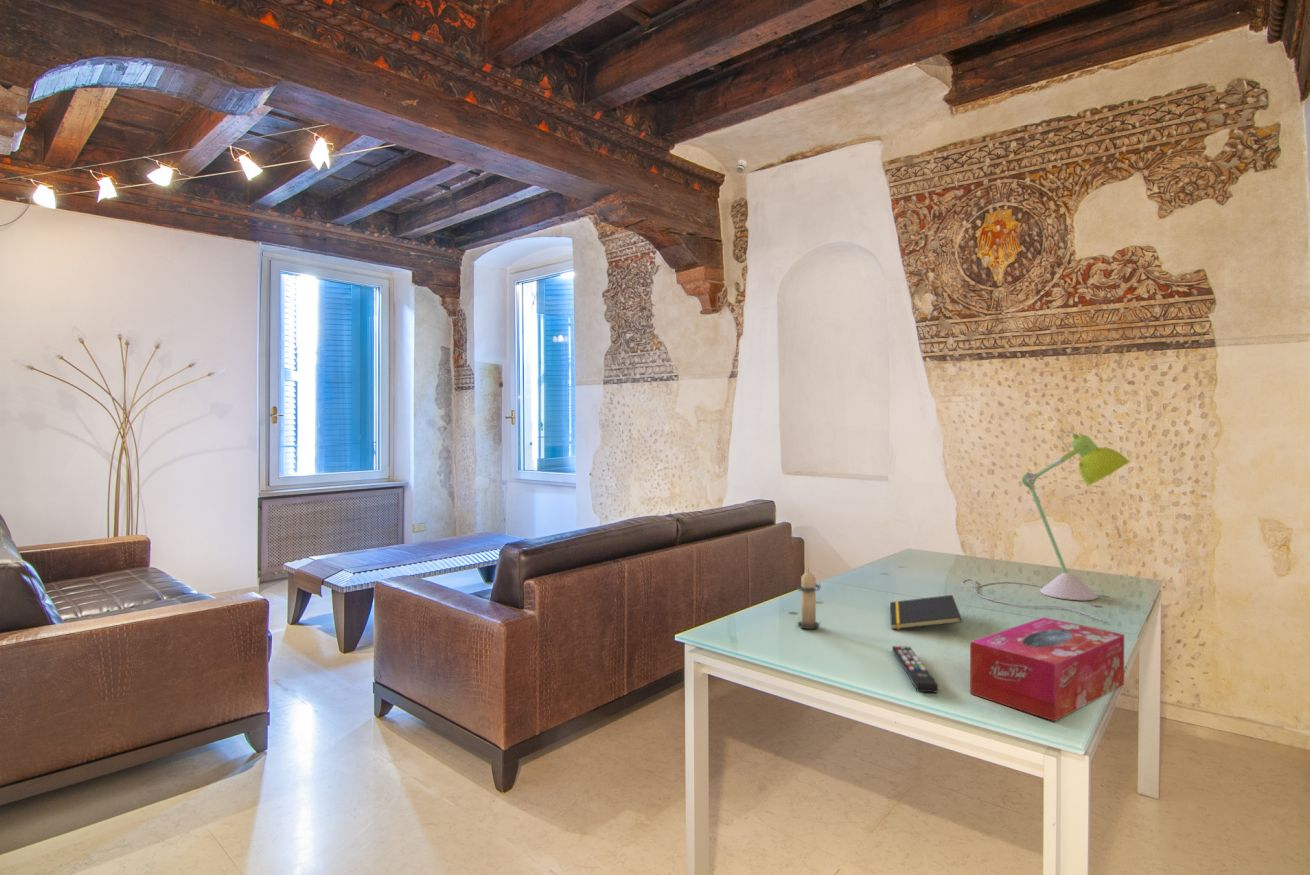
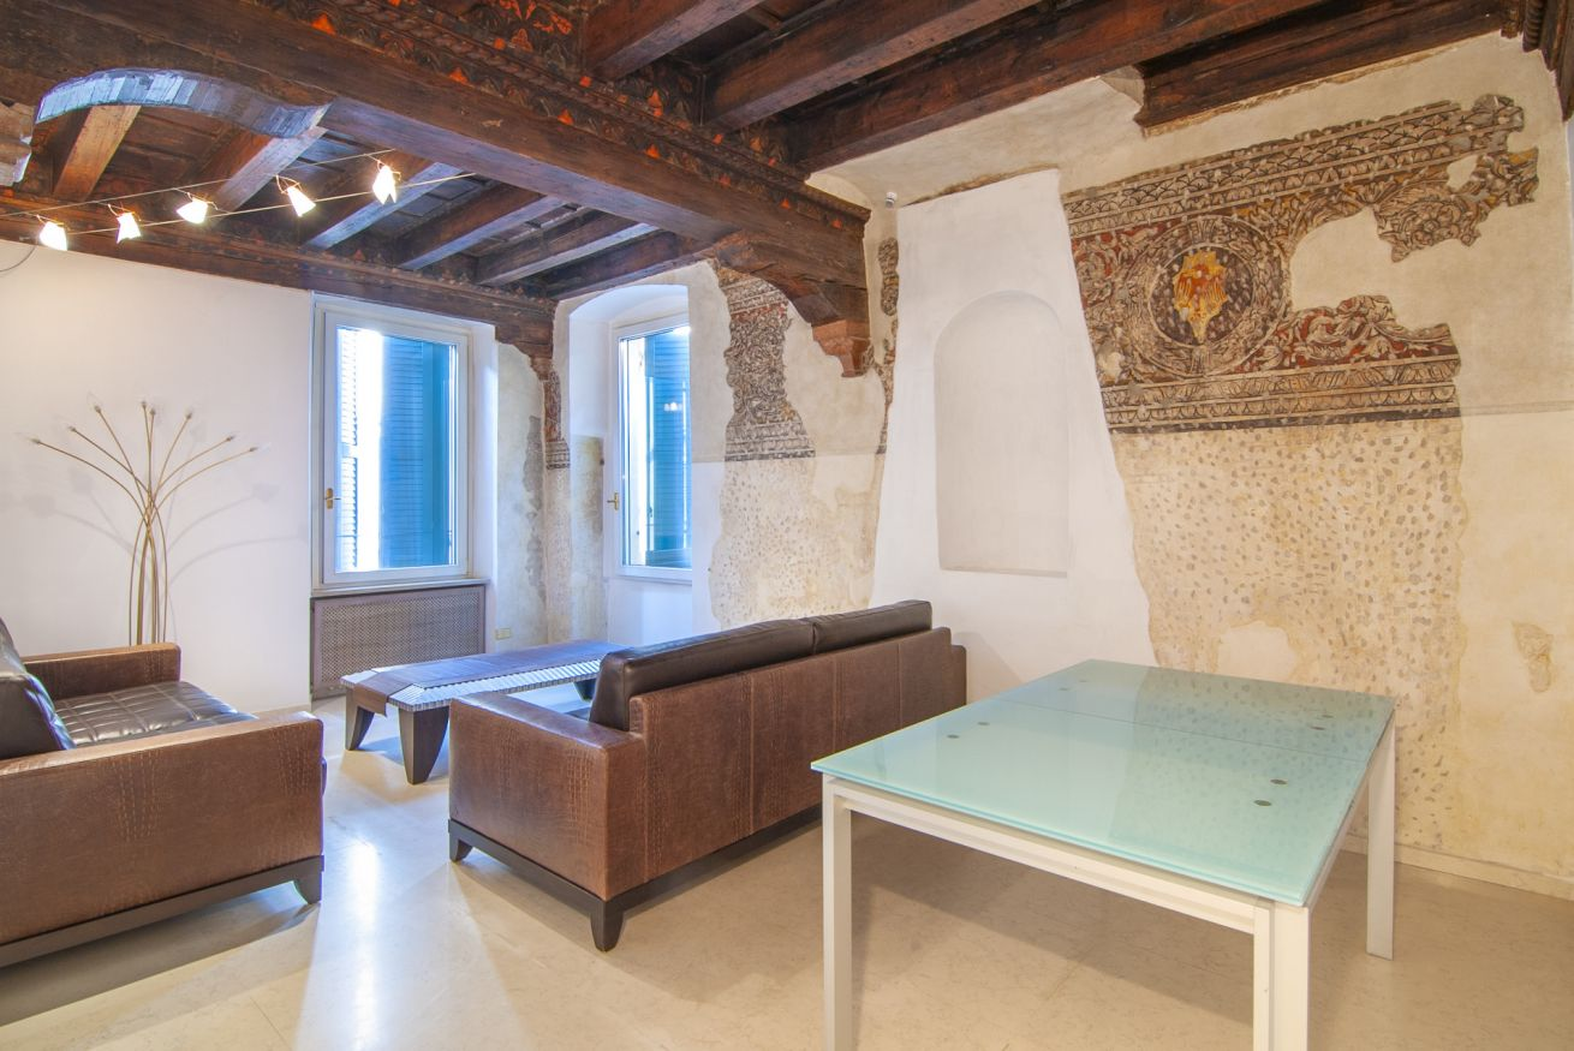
- desk lamp [961,430,1131,622]
- candle [795,567,822,630]
- notepad [889,594,963,630]
- remote control [891,645,940,694]
- tissue box [969,616,1125,722]
